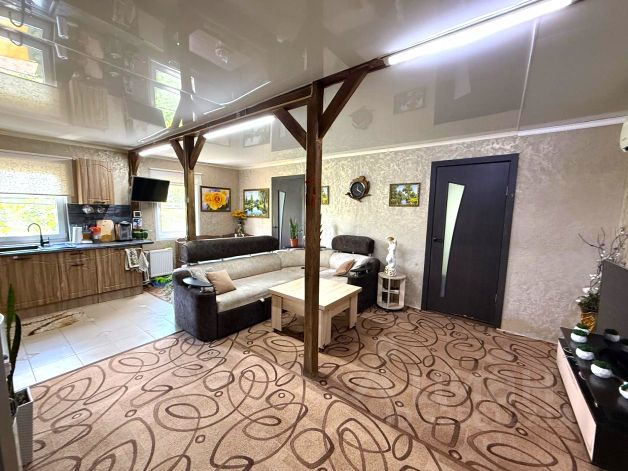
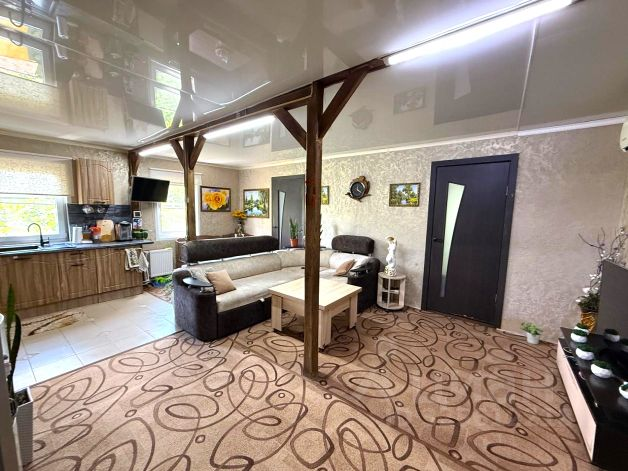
+ potted plant [518,320,544,345]
